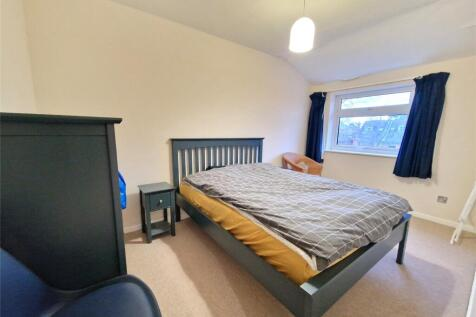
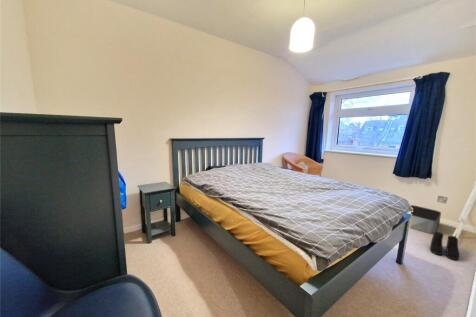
+ boots [429,231,460,261]
+ storage bin [409,204,442,235]
